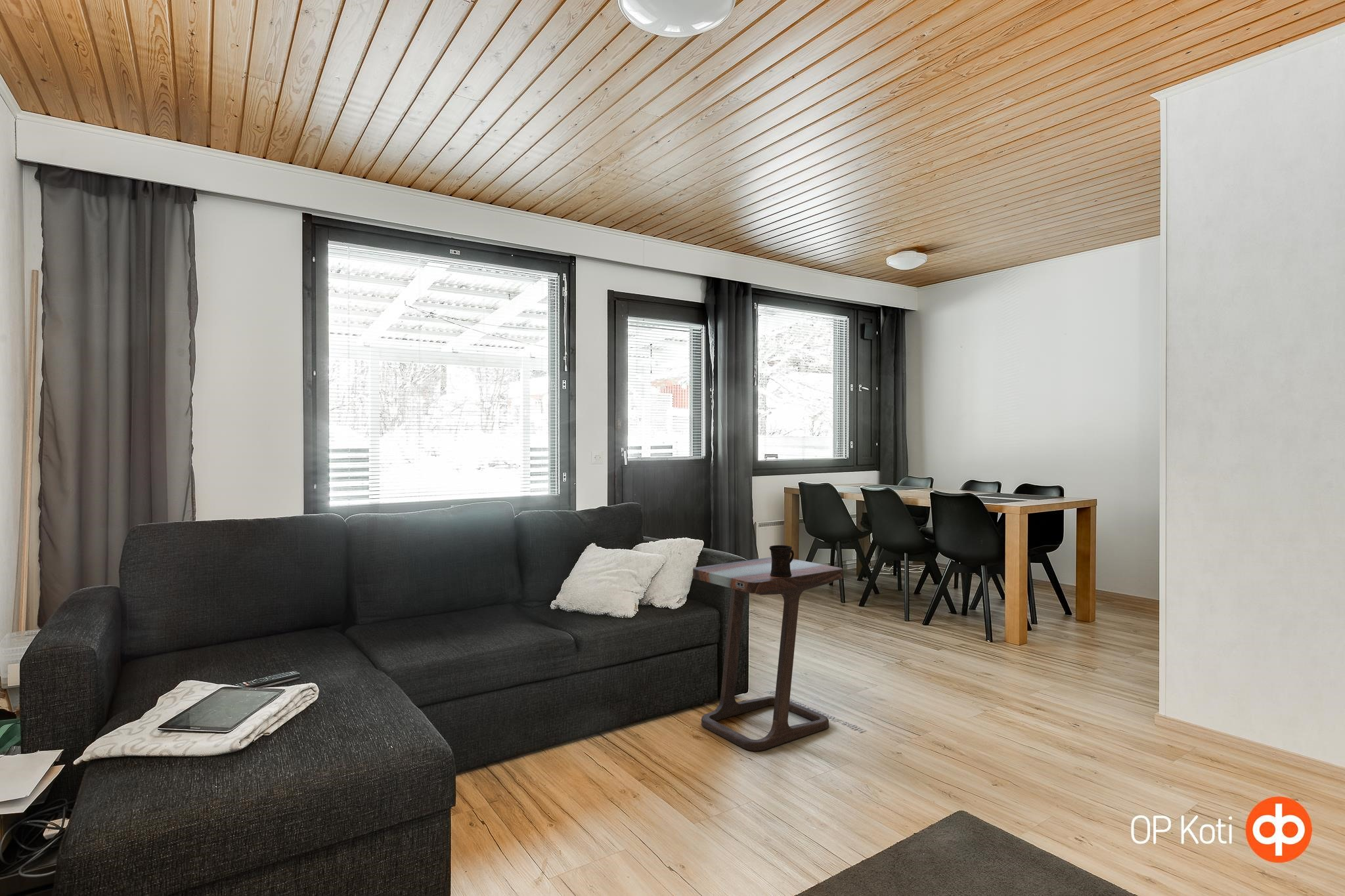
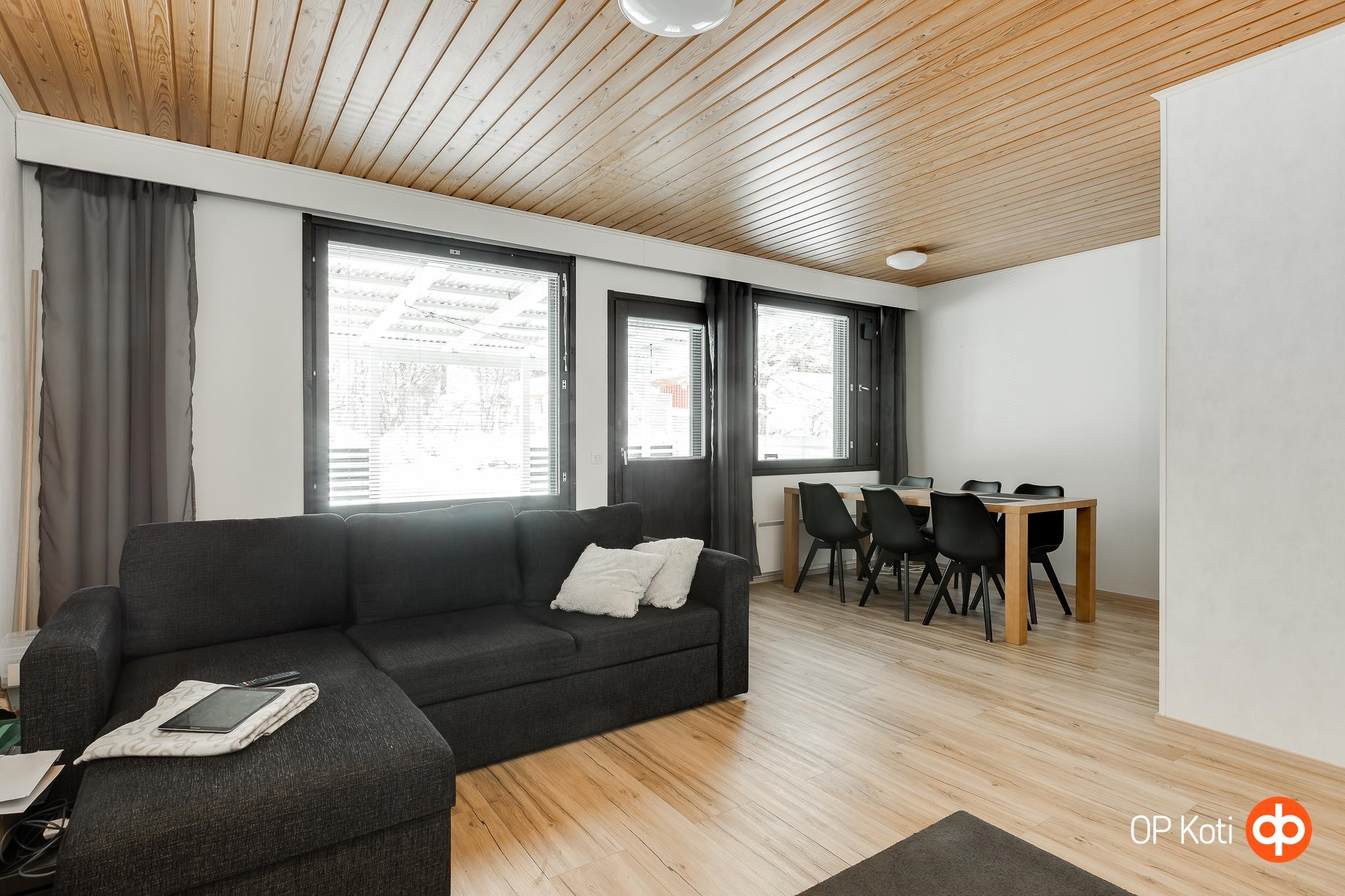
- mug [768,545,795,577]
- side table [692,557,866,752]
